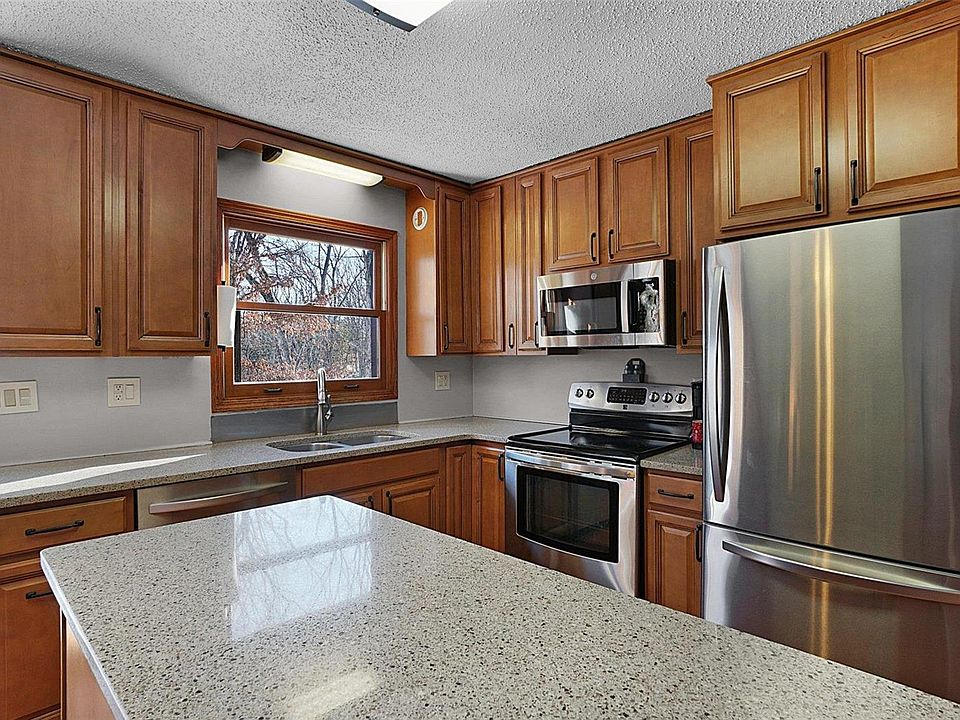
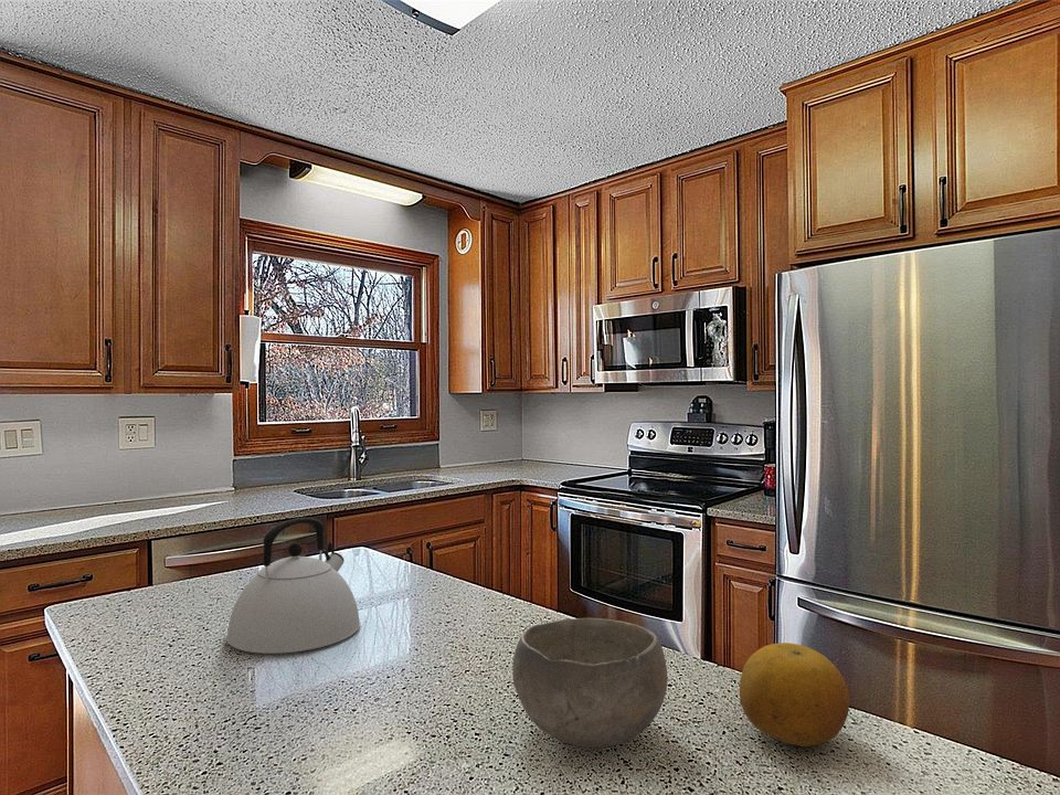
+ bowl [511,617,669,749]
+ kettle [225,517,361,655]
+ fruit [739,642,851,748]
